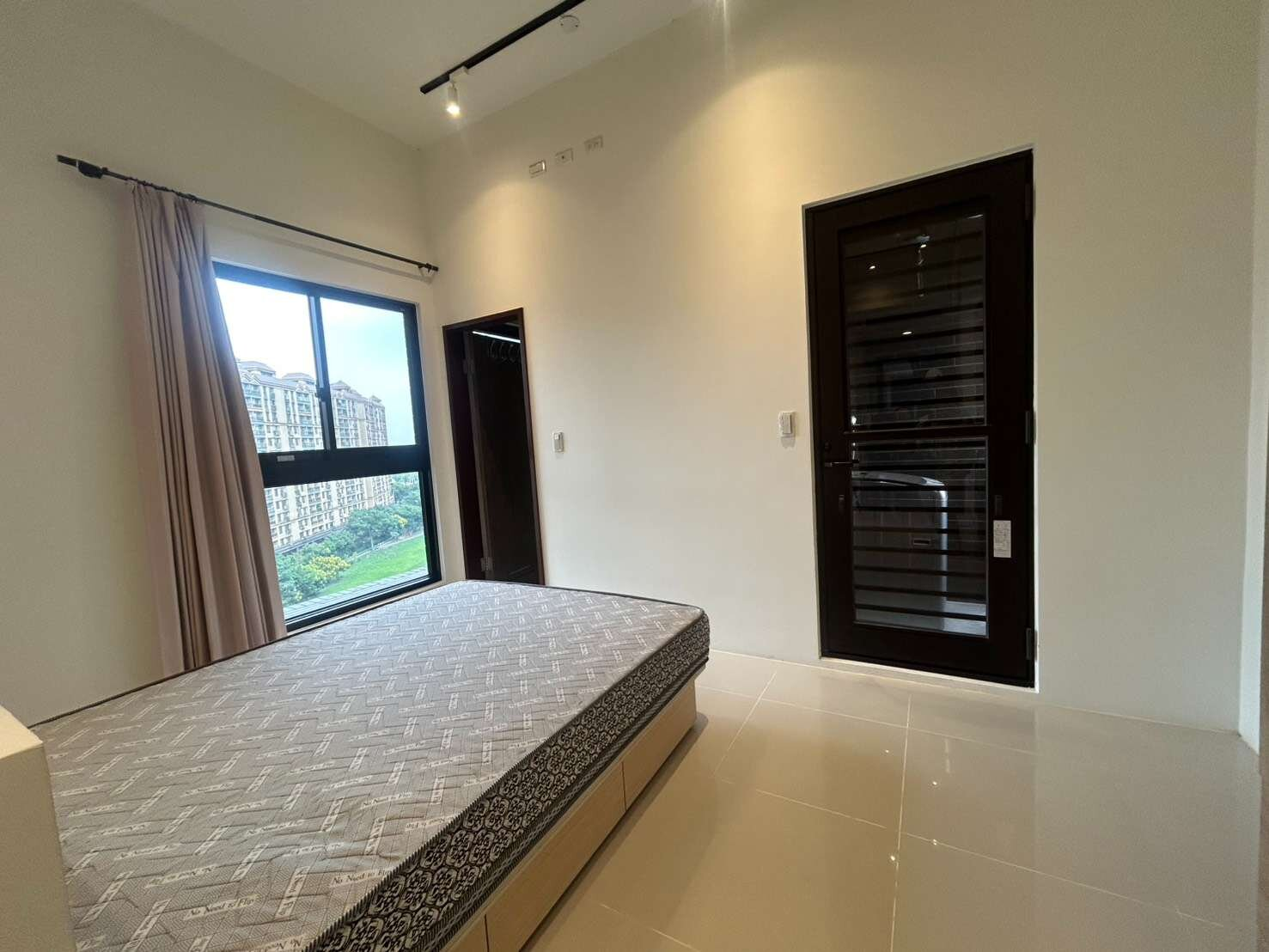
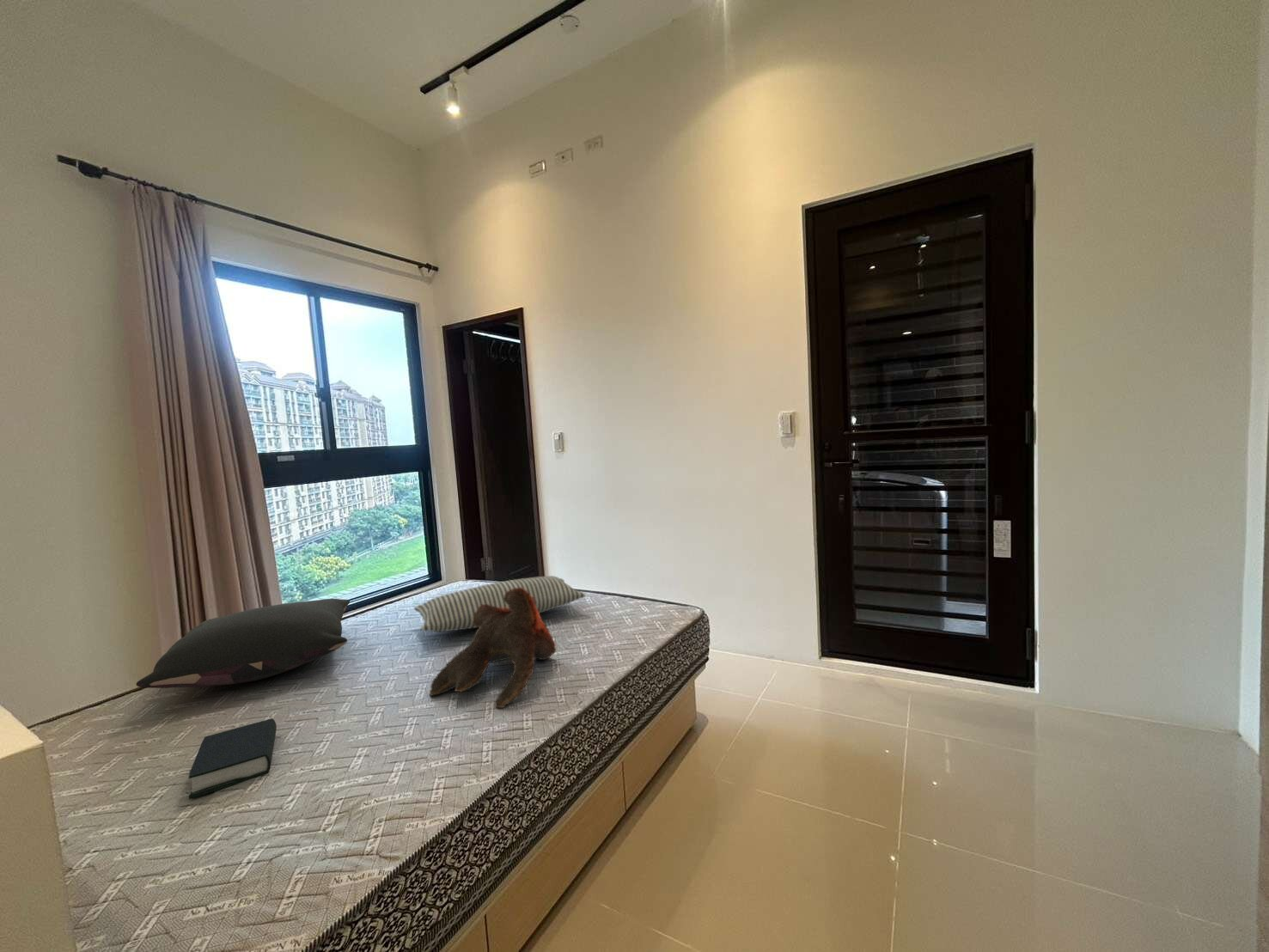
+ pillow [135,598,351,689]
+ pillow [413,575,587,632]
+ teddy bear [428,588,557,709]
+ book [188,717,278,799]
